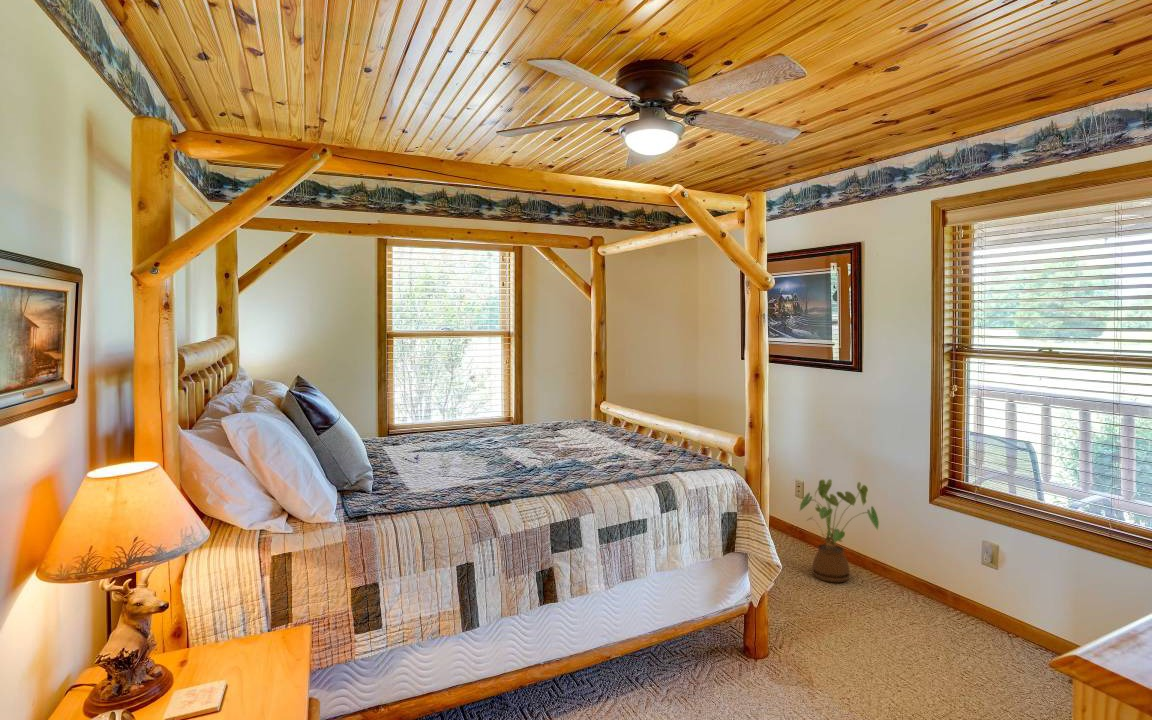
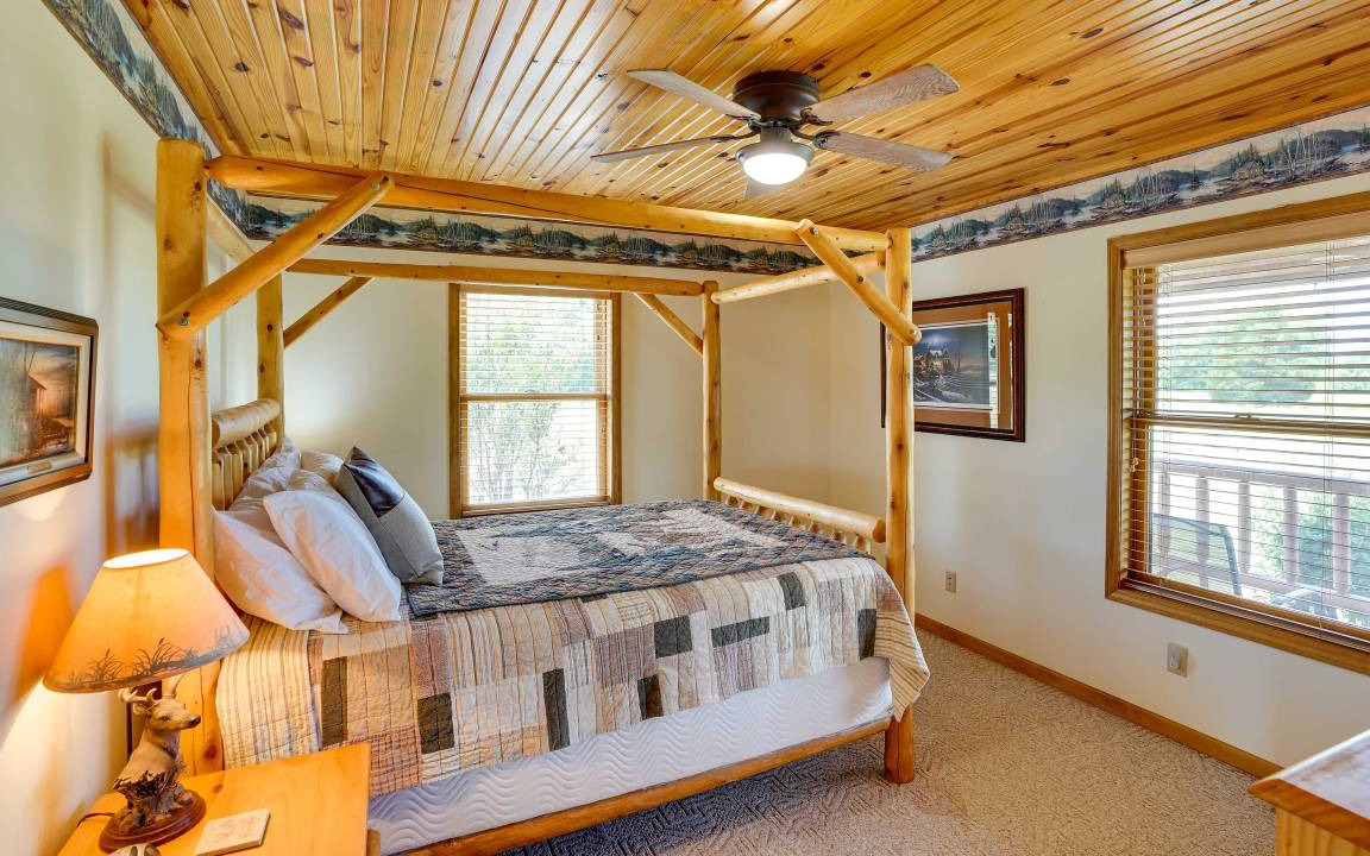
- house plant [798,478,880,583]
